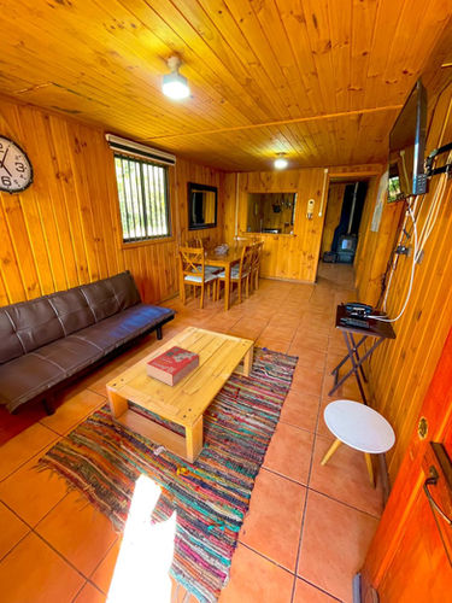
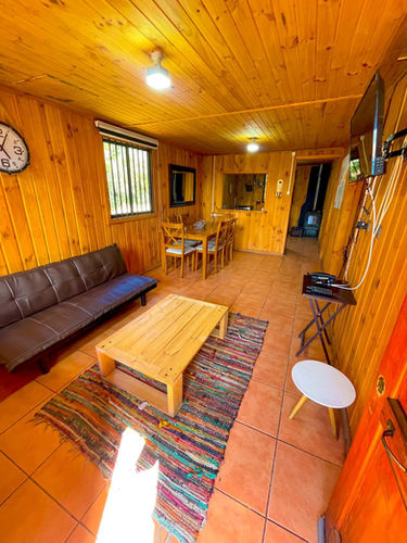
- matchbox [145,345,200,387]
